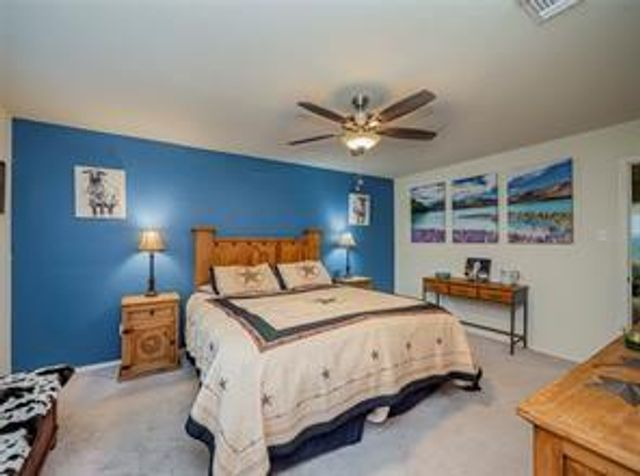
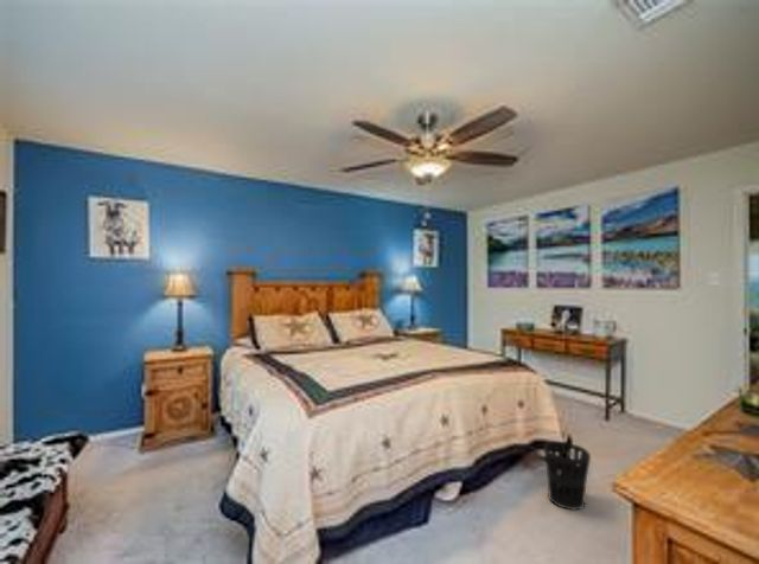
+ wastebasket [542,441,592,511]
